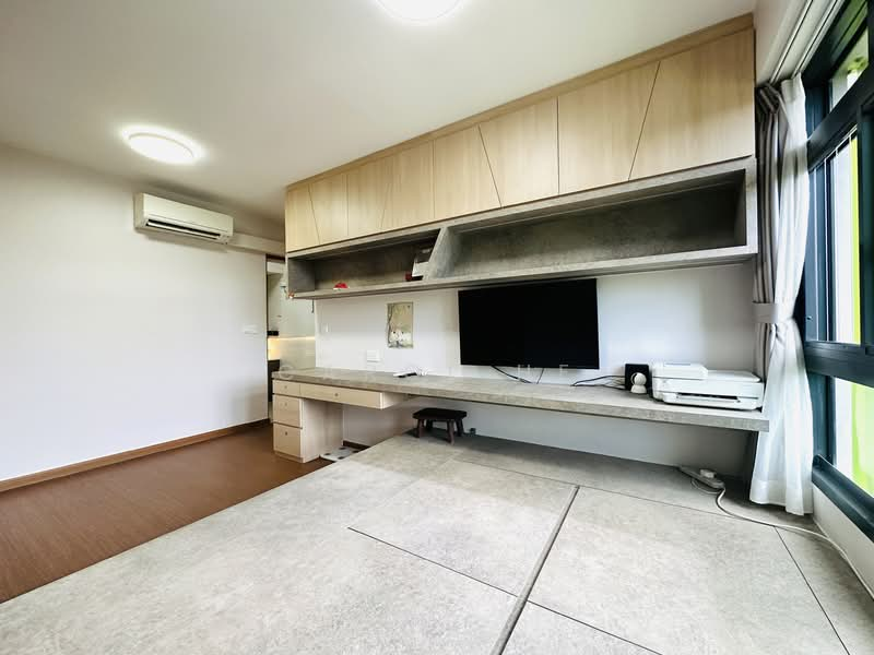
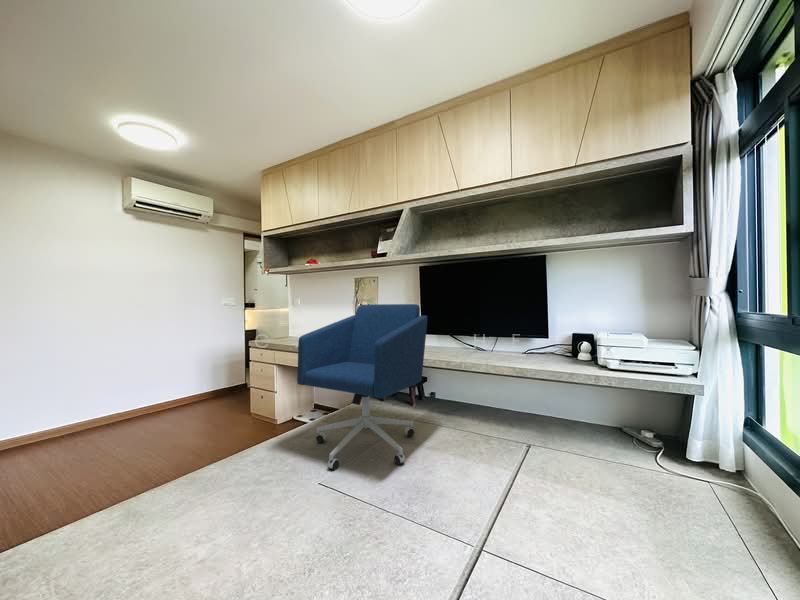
+ office chair [296,303,428,471]
